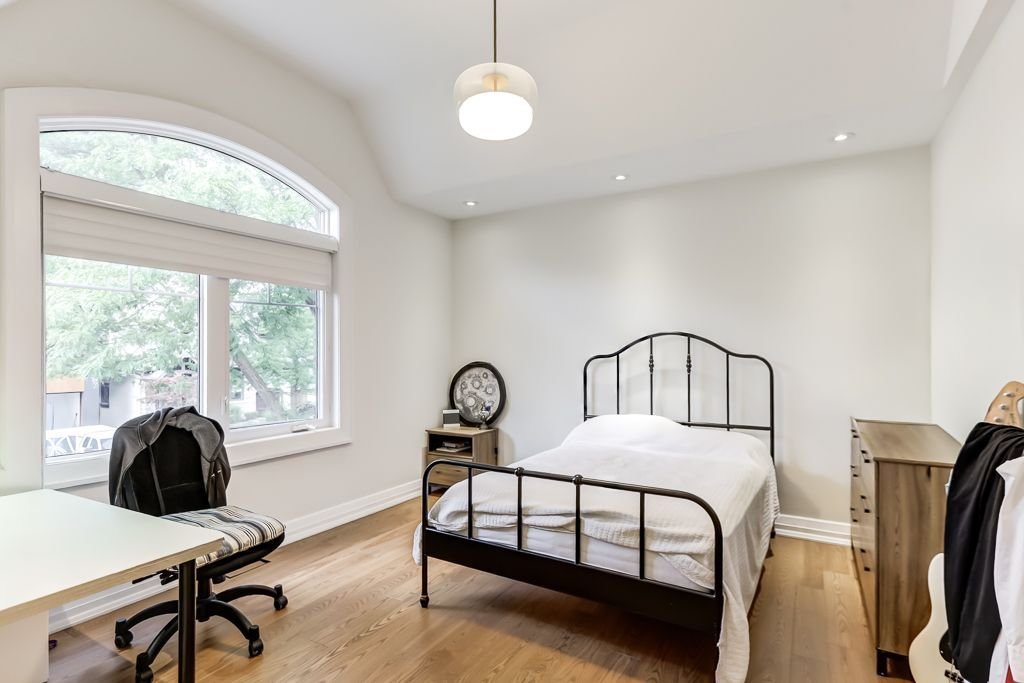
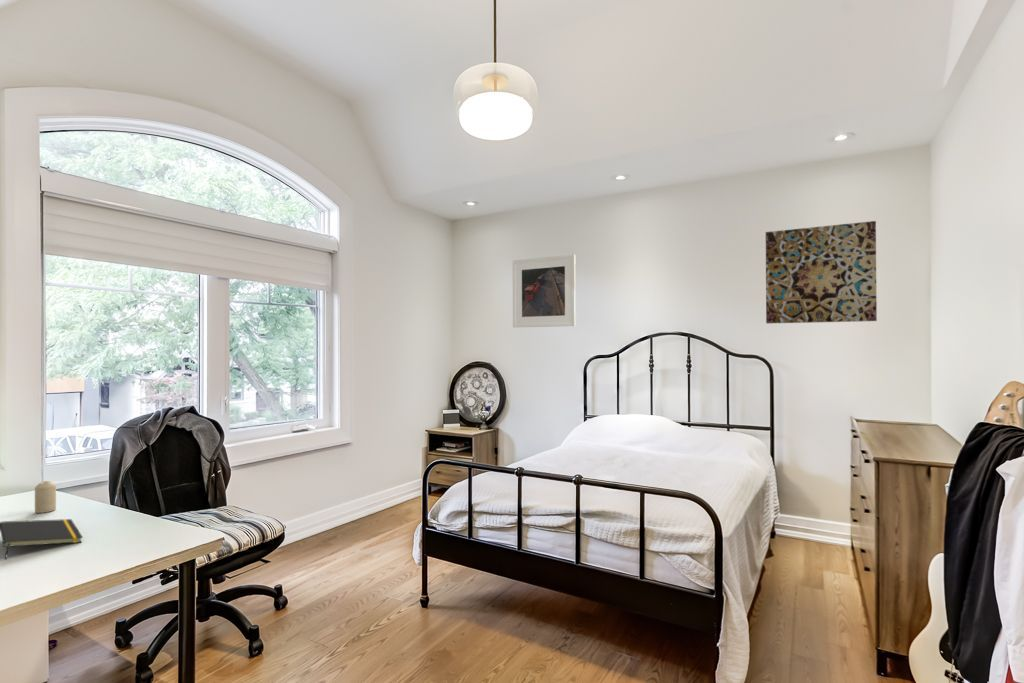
+ notepad [0,518,84,560]
+ candle [34,480,57,514]
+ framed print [512,254,577,329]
+ wall art [765,220,878,324]
